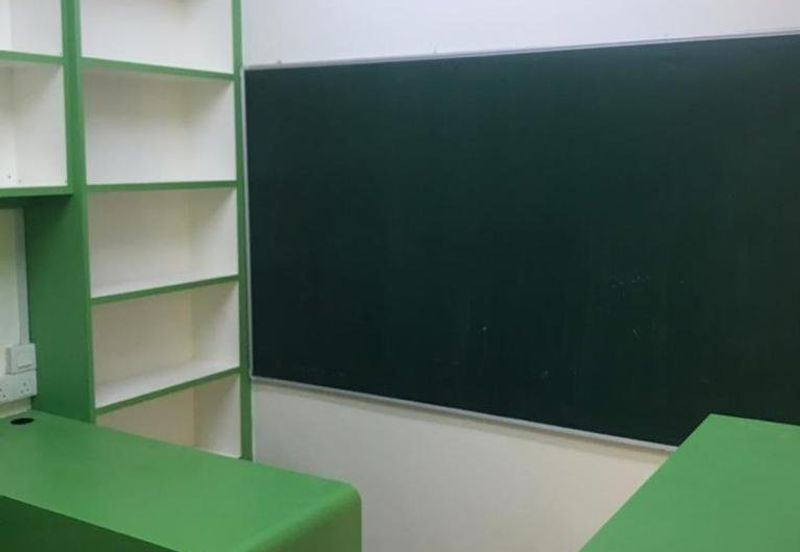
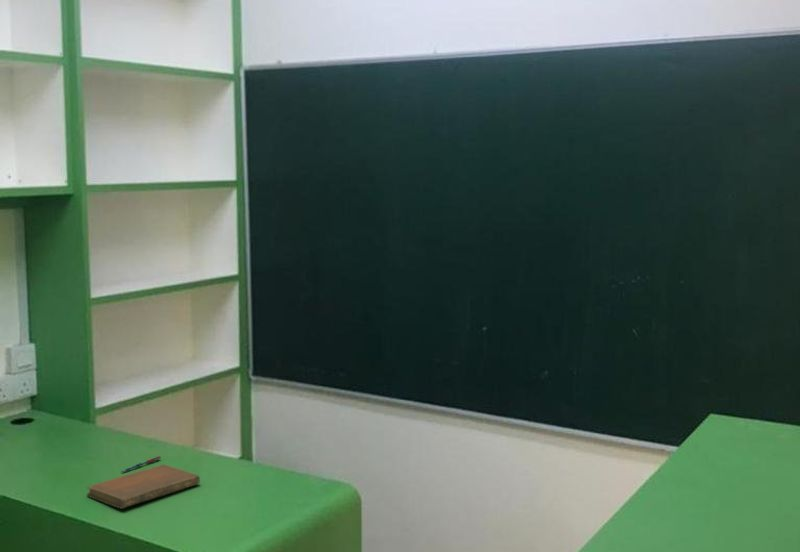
+ pen [120,455,162,473]
+ notebook [86,464,201,510]
